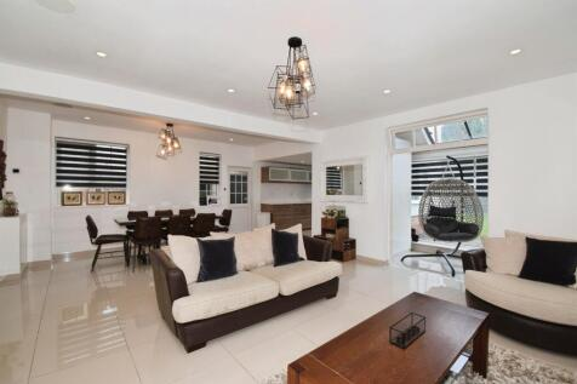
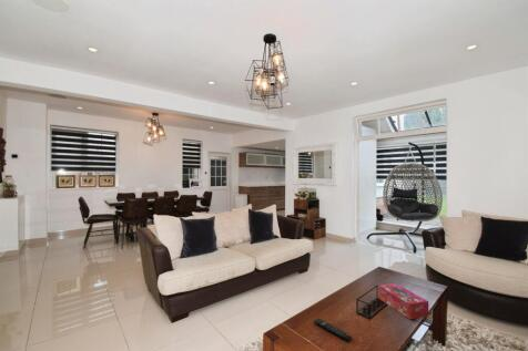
+ remote control [313,317,353,342]
+ tissue box [378,282,430,321]
